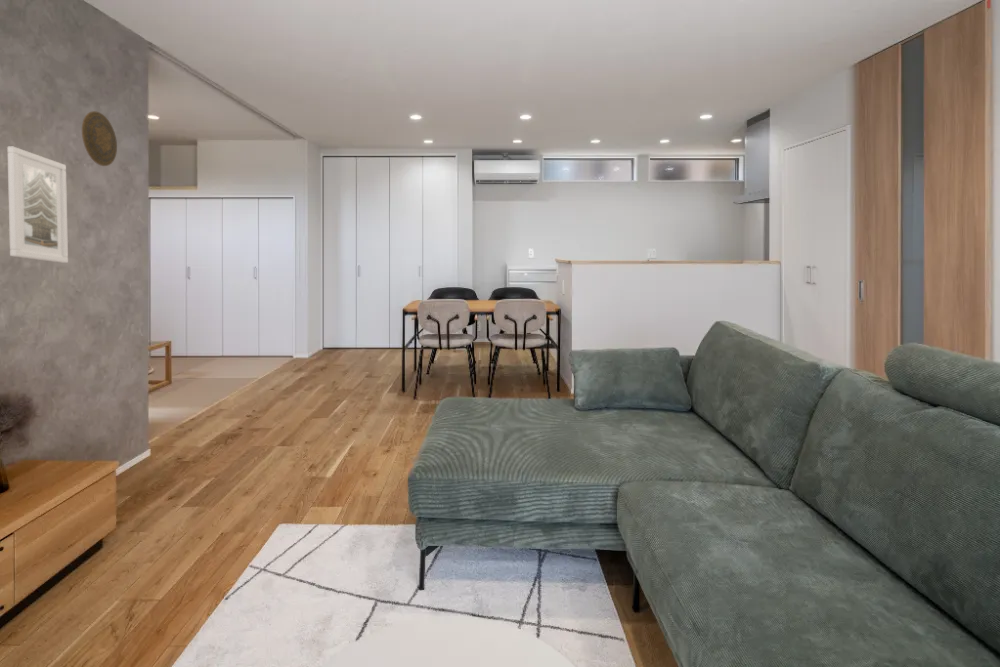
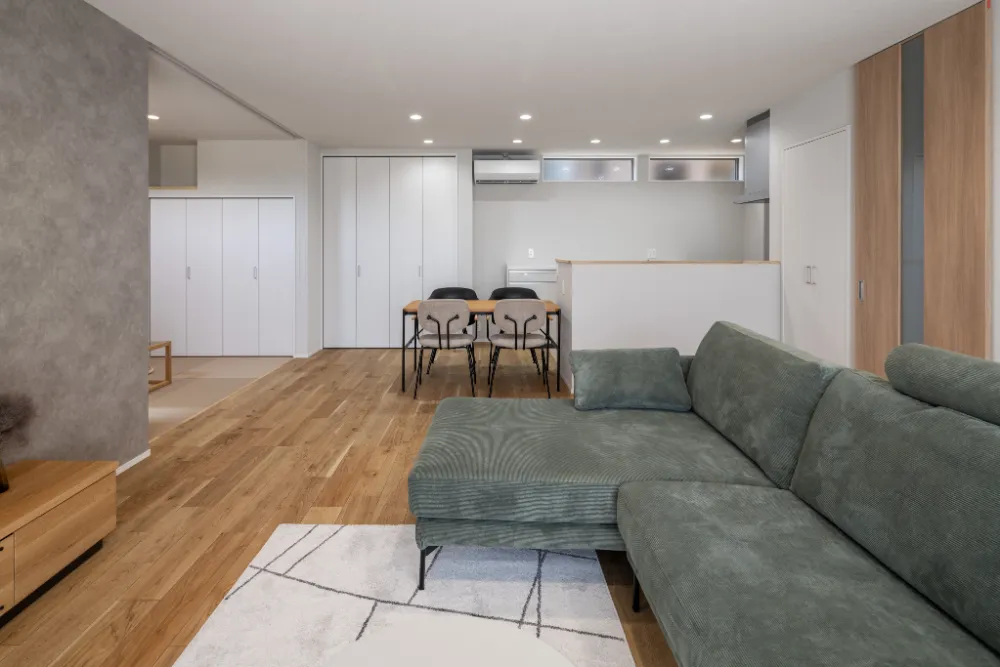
- decorative plate [81,110,118,167]
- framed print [6,146,69,264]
